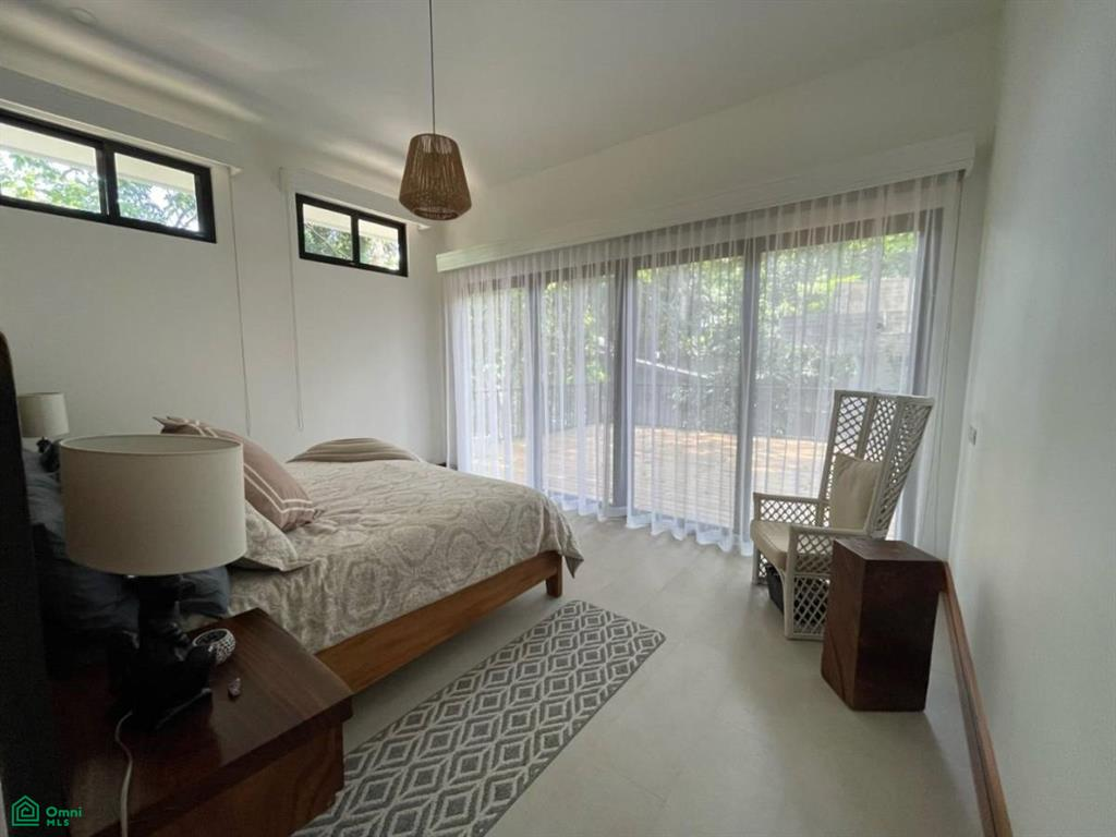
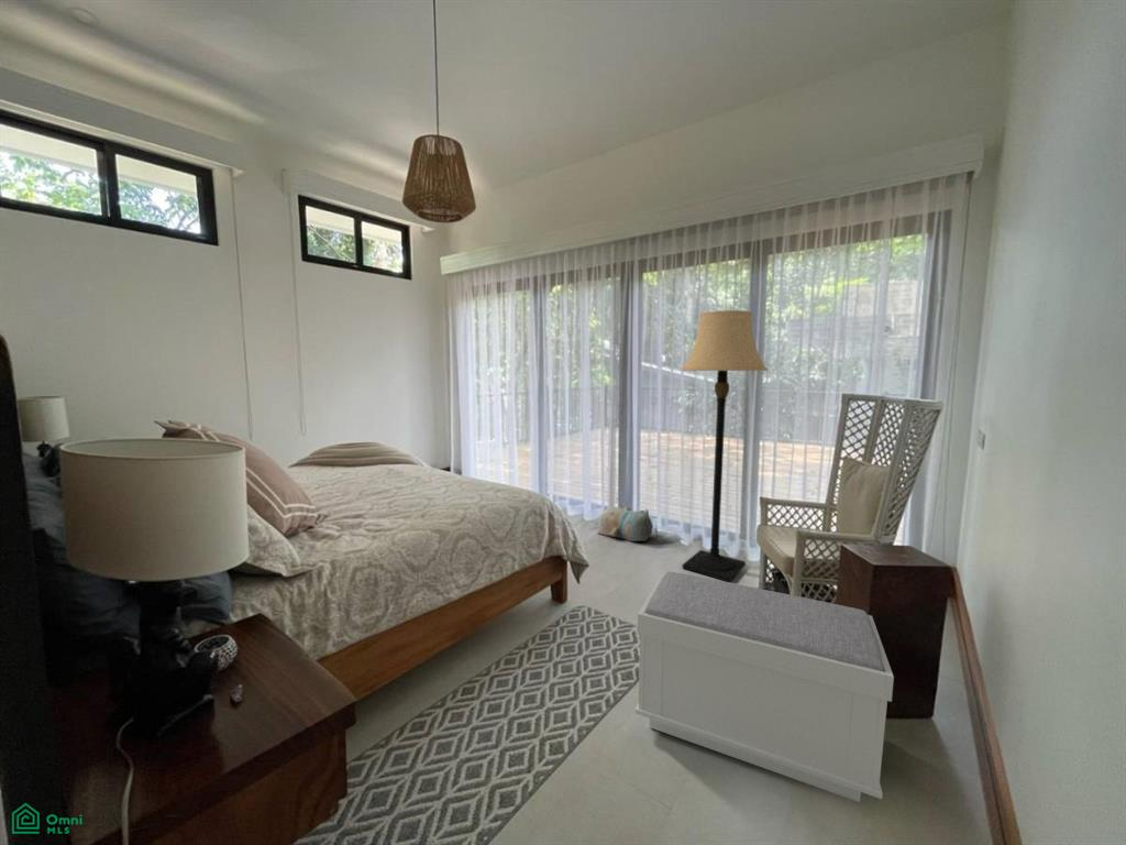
+ plush toy [597,506,654,542]
+ lamp [680,309,769,583]
+ bench [634,571,895,803]
